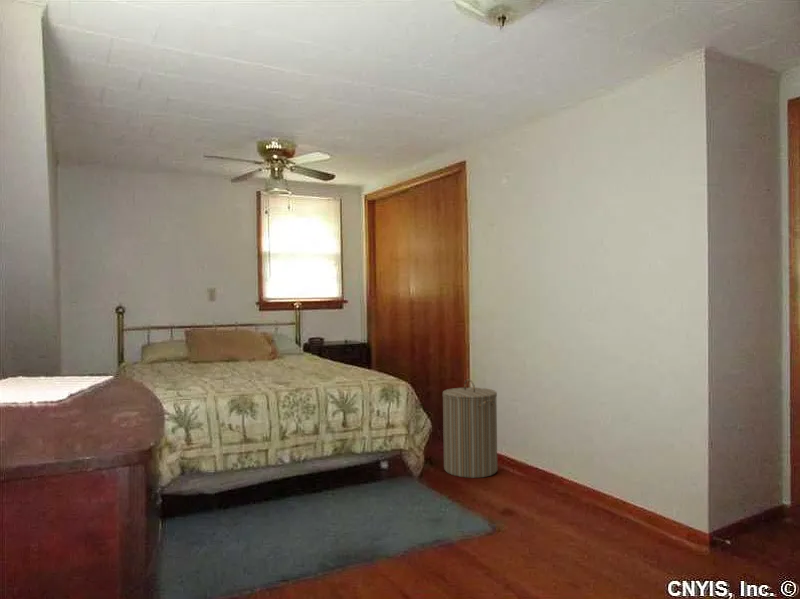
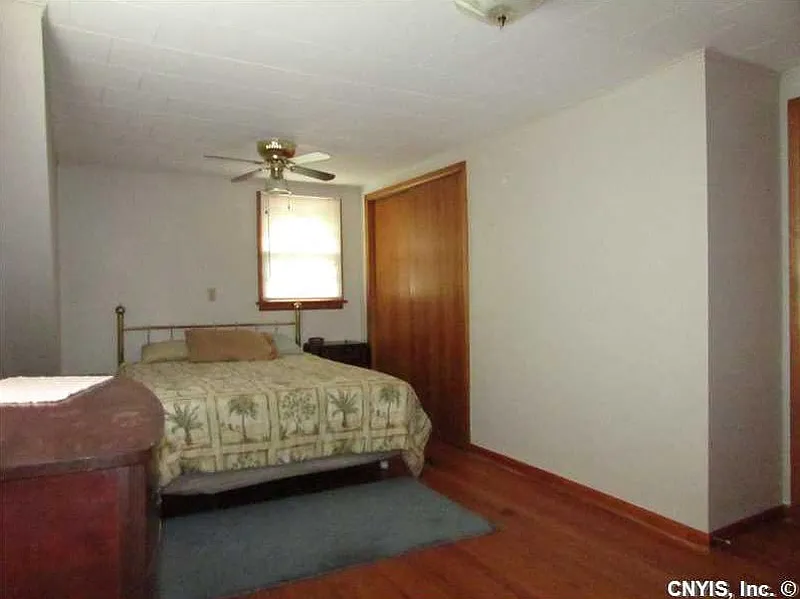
- laundry hamper [442,378,498,479]
